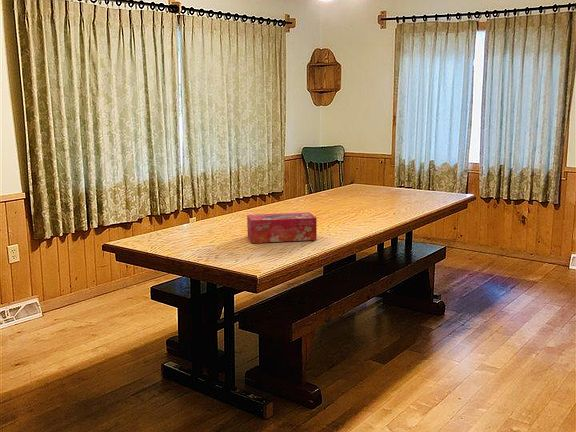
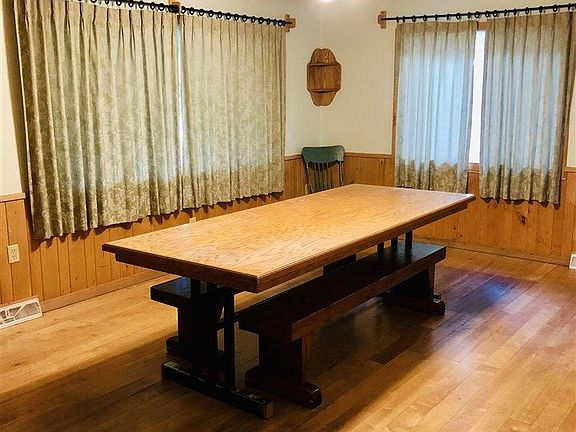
- tissue box [246,211,318,244]
